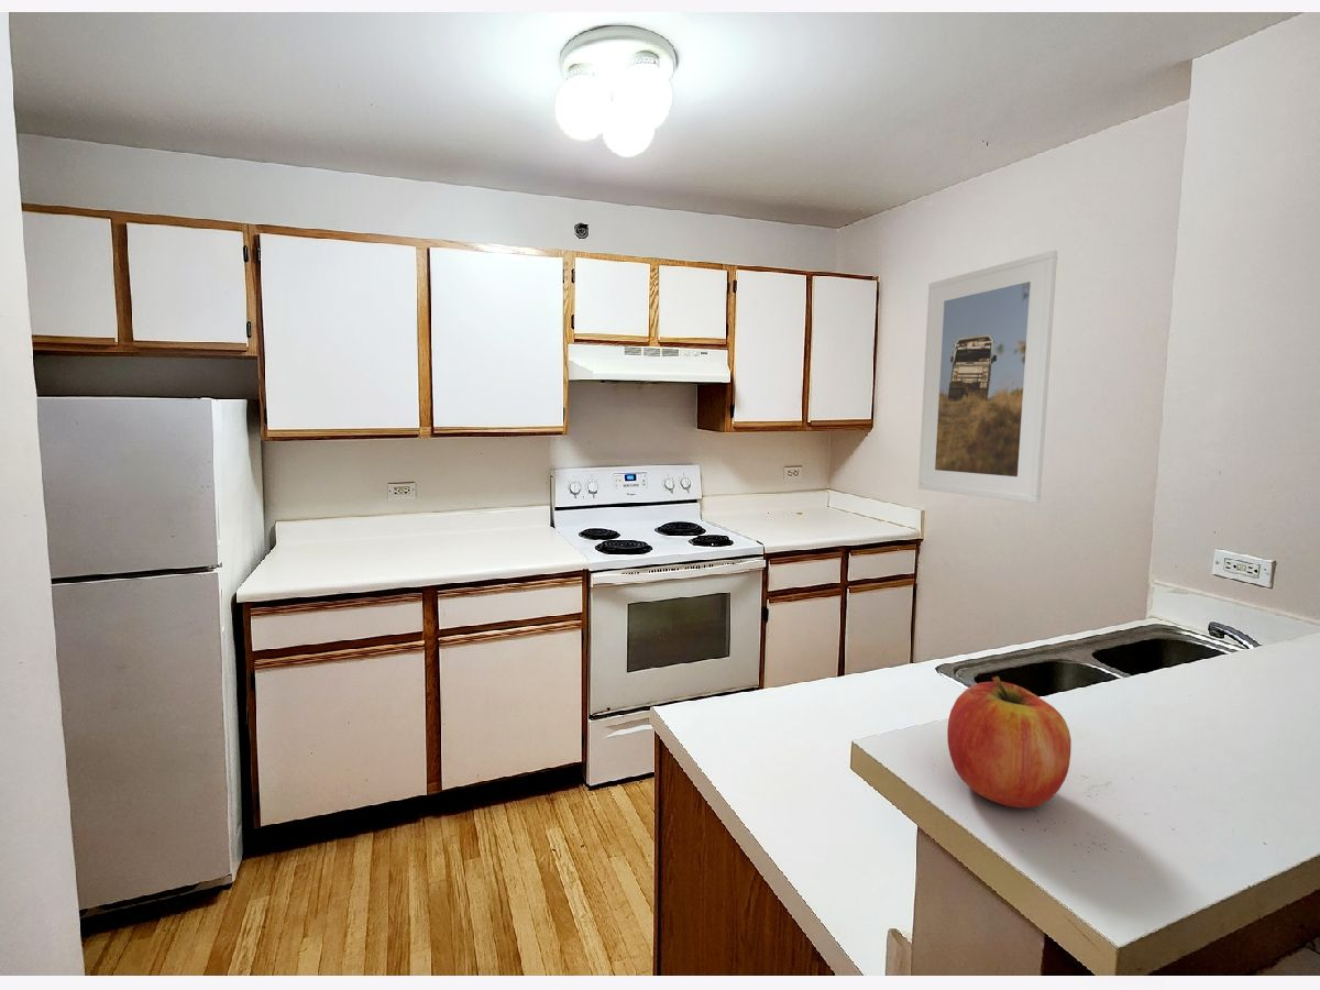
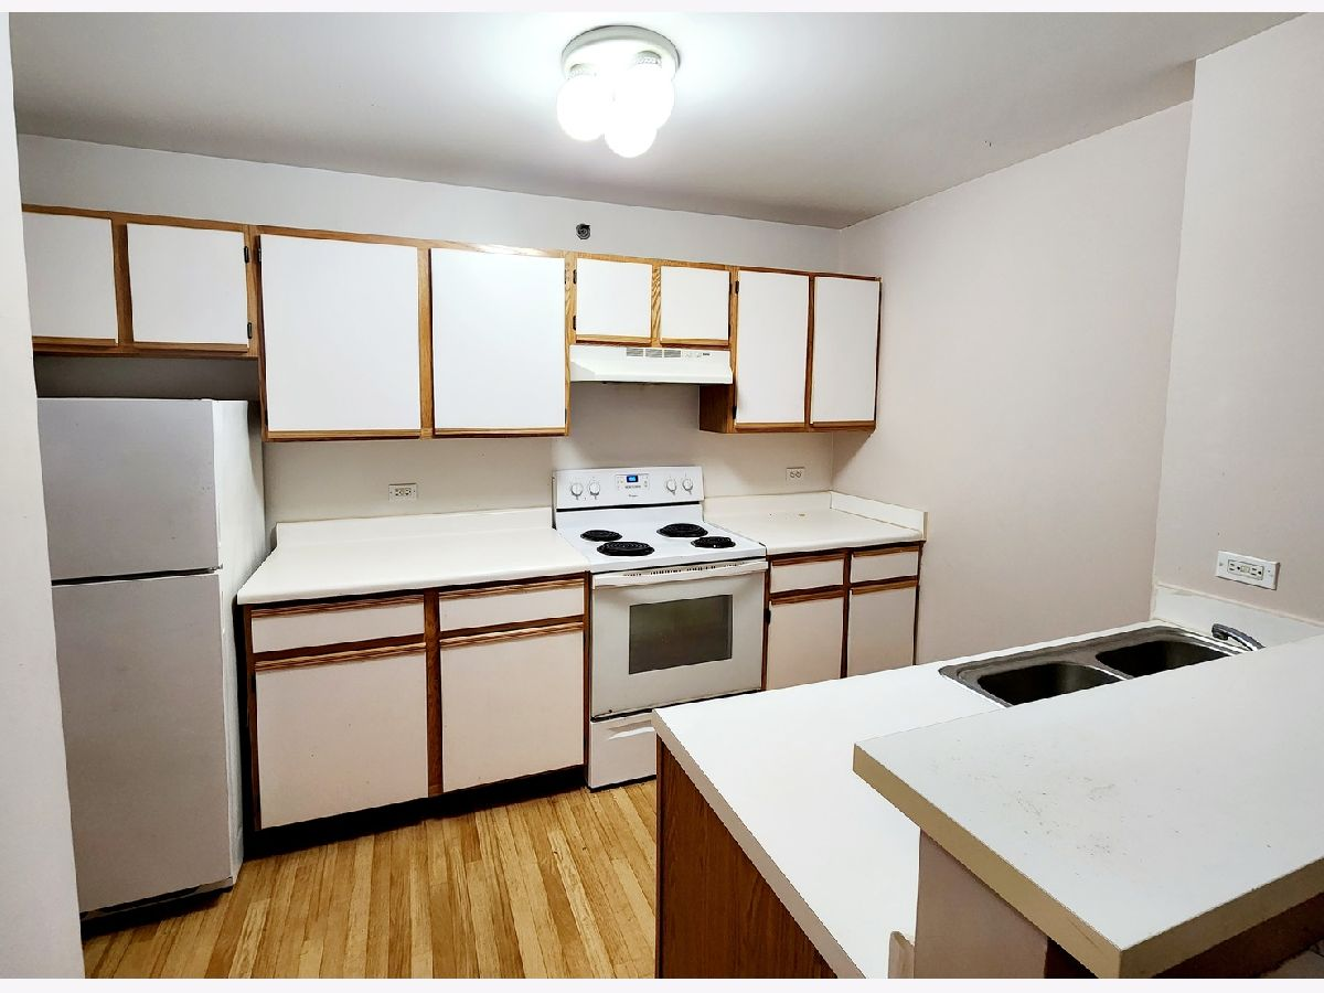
- fruit [946,675,1072,810]
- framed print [917,250,1058,504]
